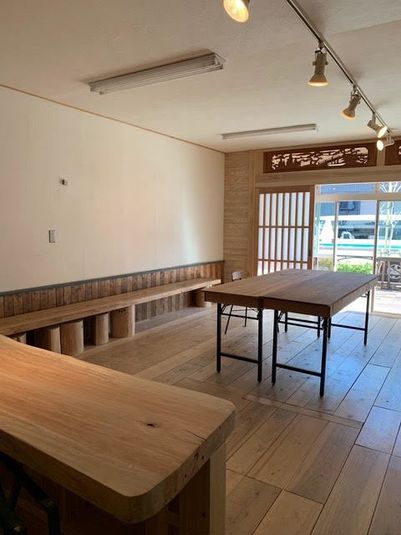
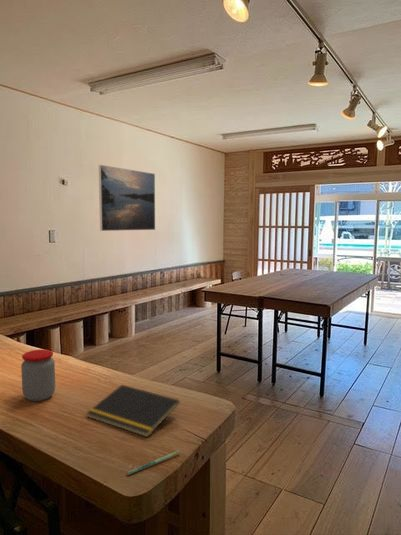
+ notepad [86,384,180,438]
+ pen [126,449,181,476]
+ jar [20,348,56,402]
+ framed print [98,164,156,232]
